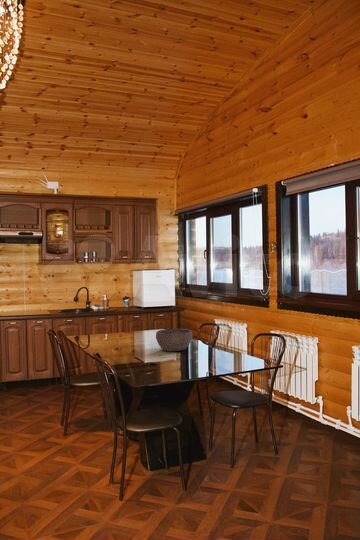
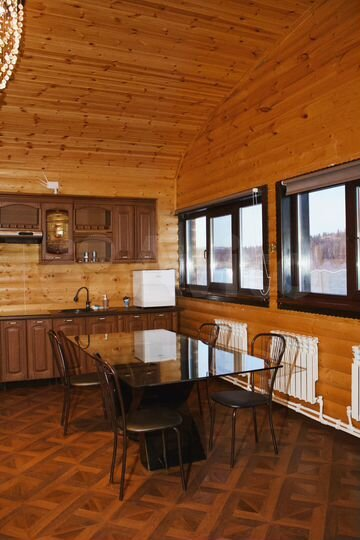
- bowl [155,328,193,352]
